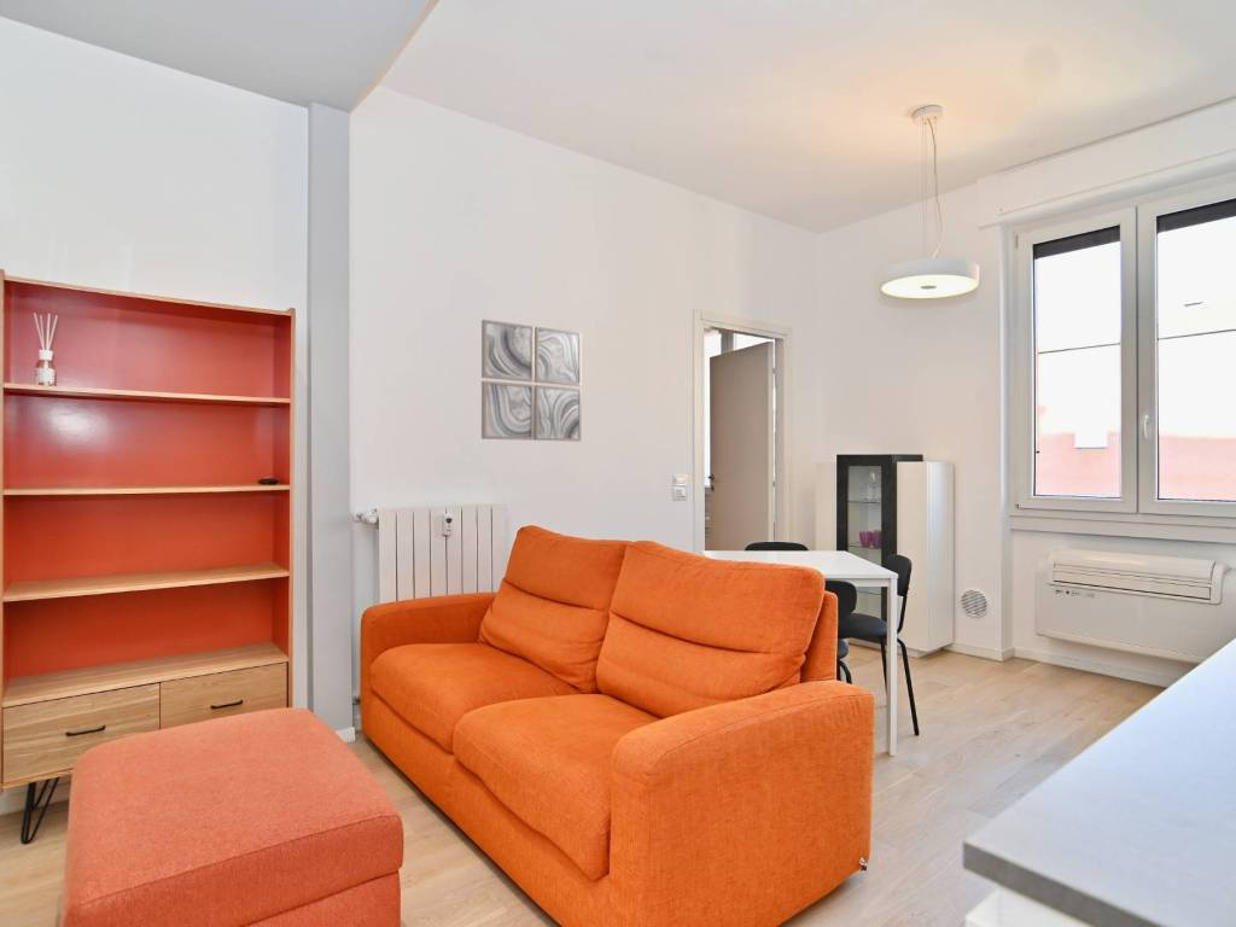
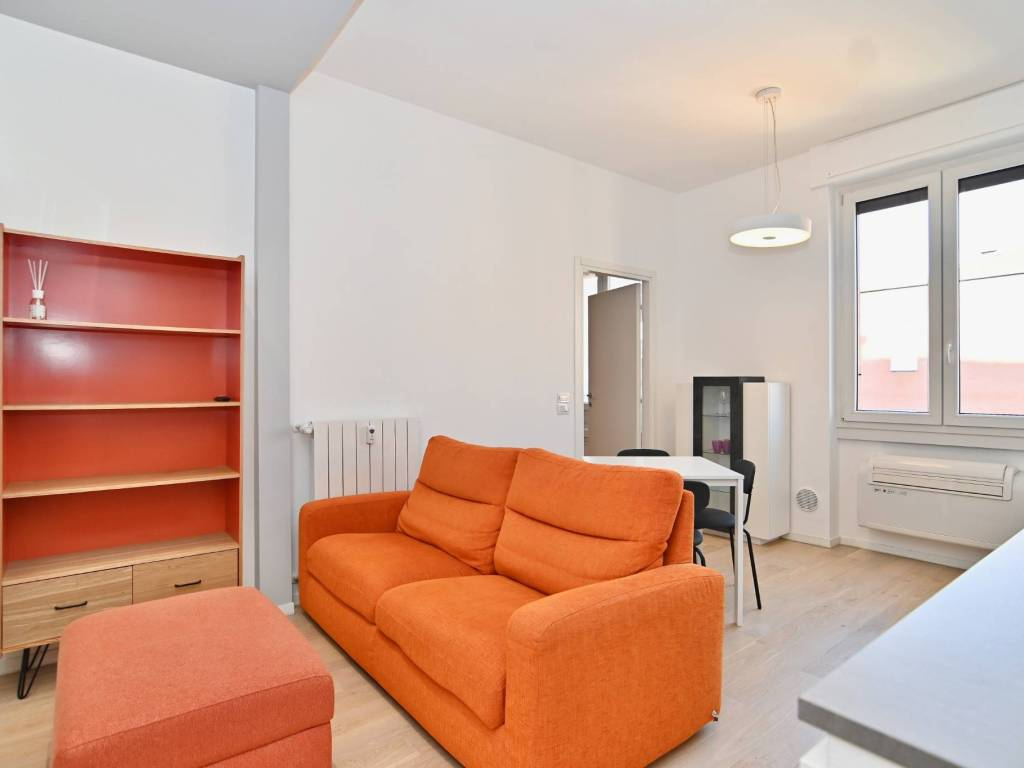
- wall art [480,319,583,443]
